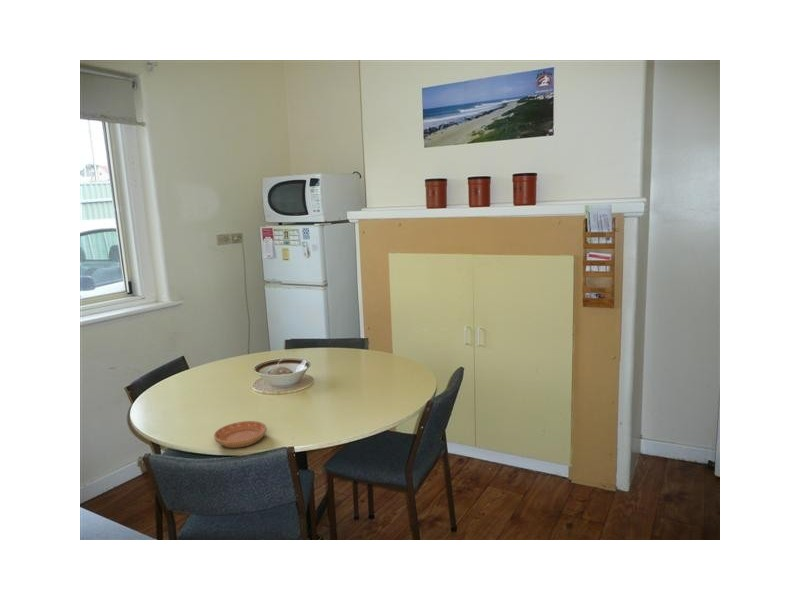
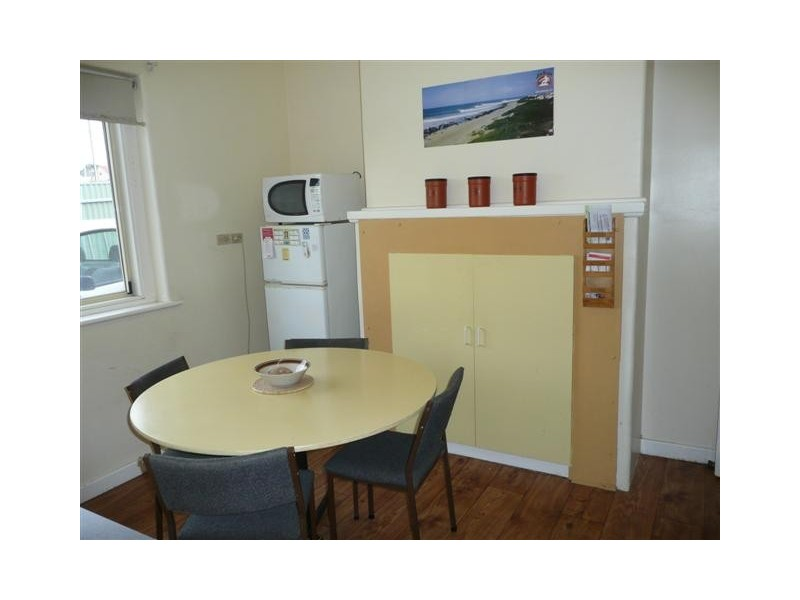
- saucer [213,420,268,449]
